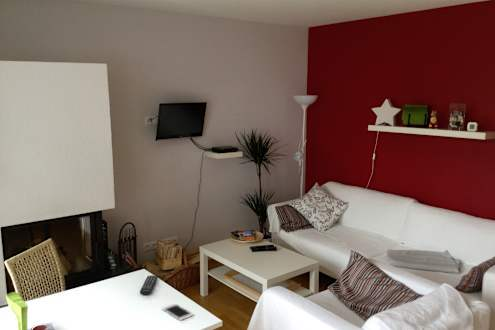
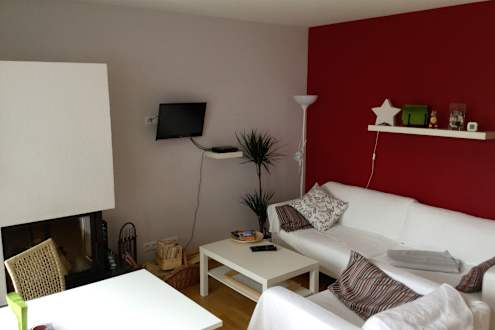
- cell phone [161,303,195,321]
- remote control [139,275,159,296]
